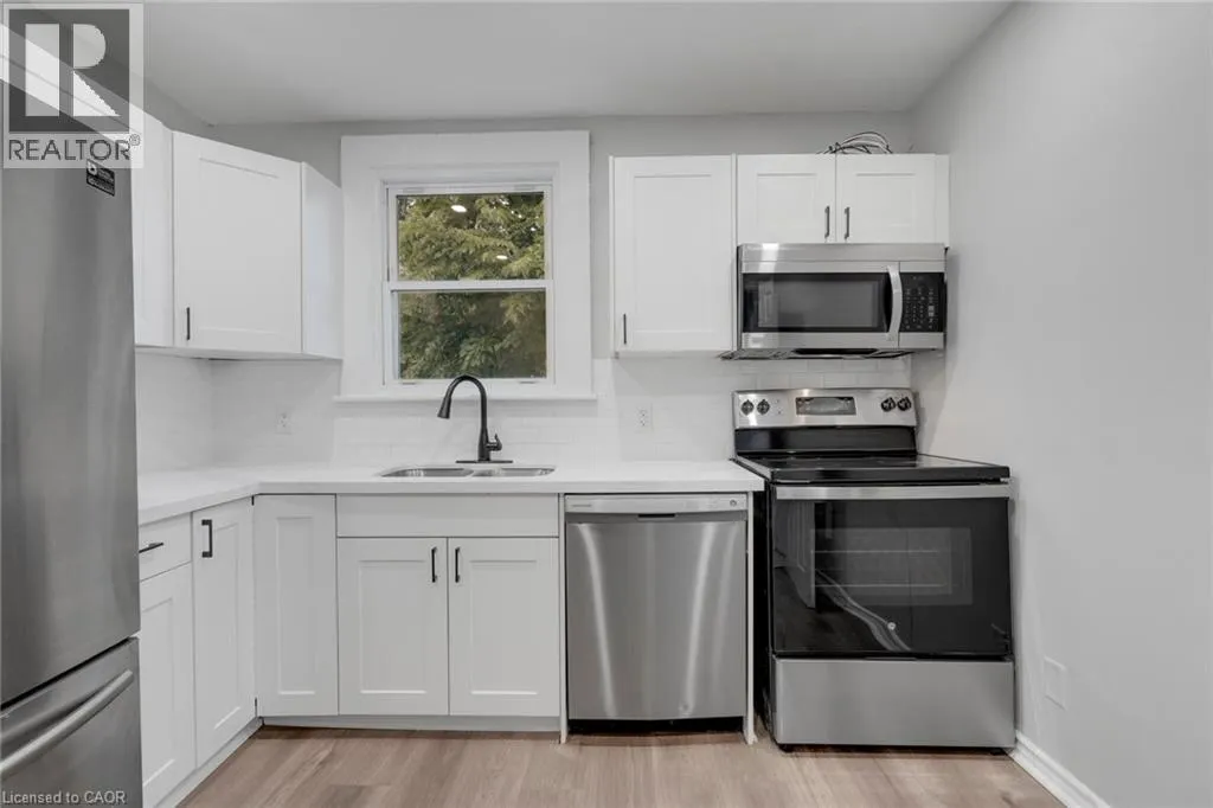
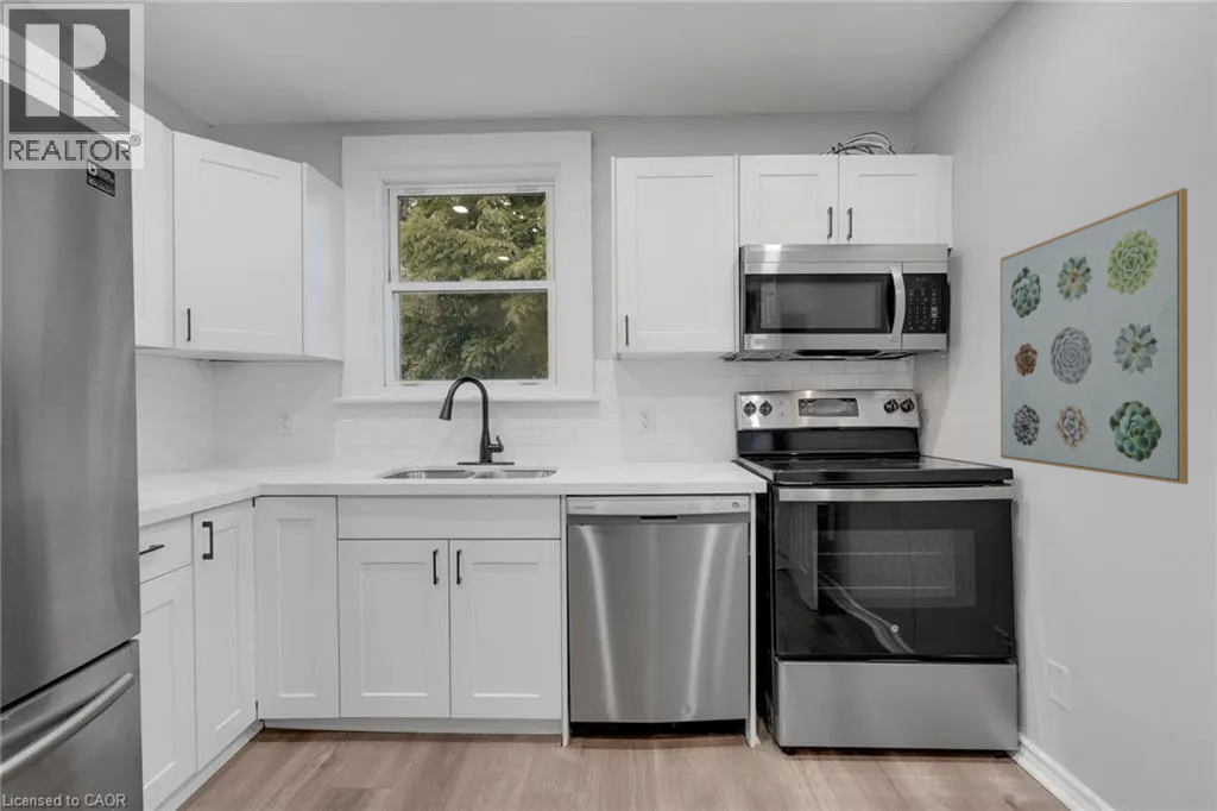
+ wall art [1000,187,1190,485]
